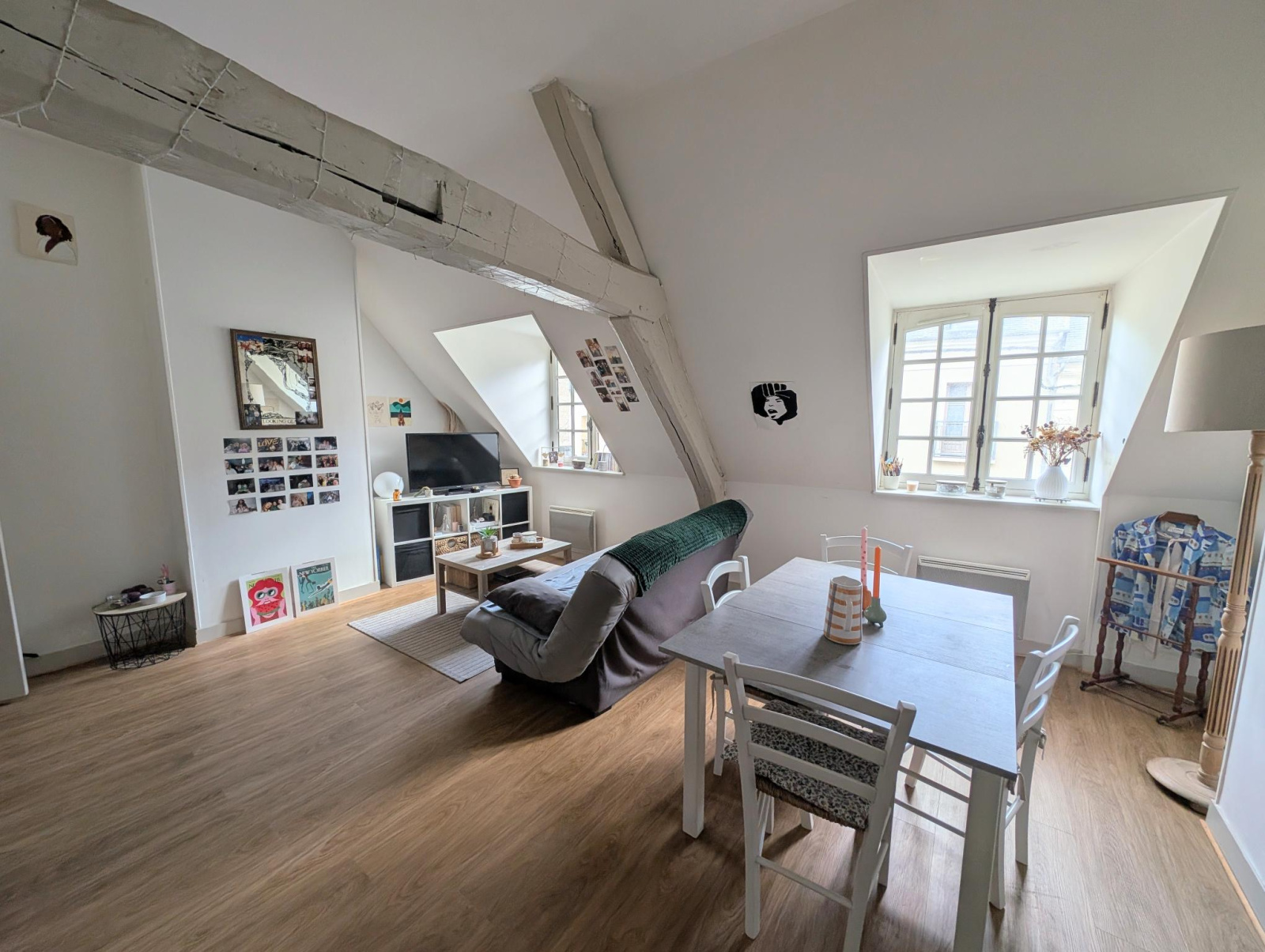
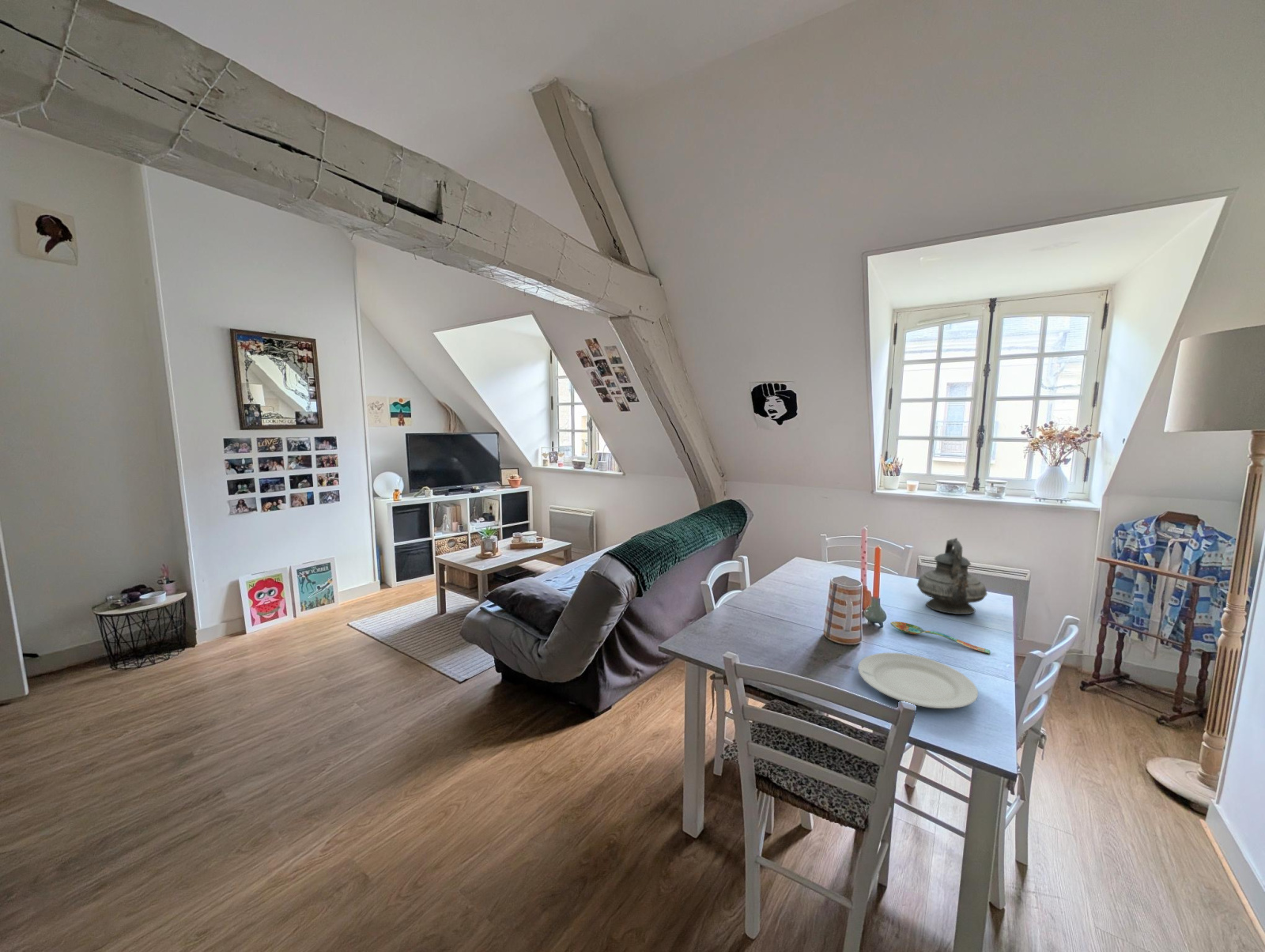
+ chinaware [857,652,979,709]
+ spoon [889,621,991,655]
+ teapot [916,537,988,615]
